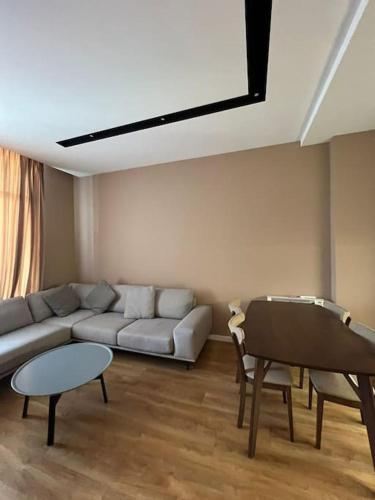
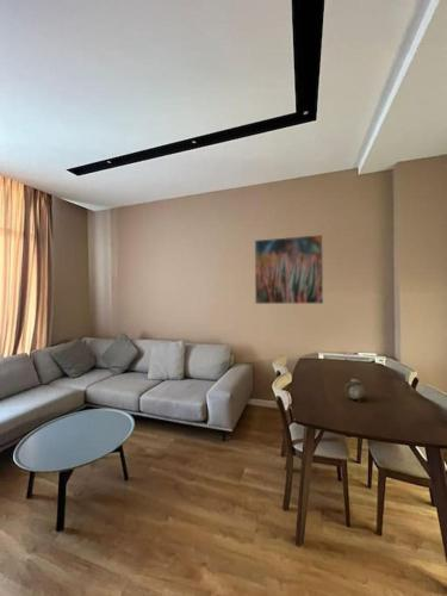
+ alarm clock [344,373,366,403]
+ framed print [254,234,324,305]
